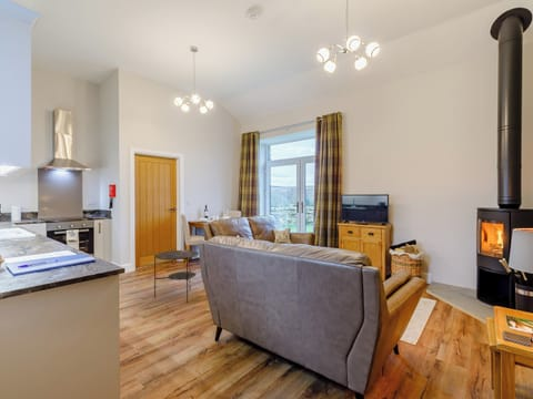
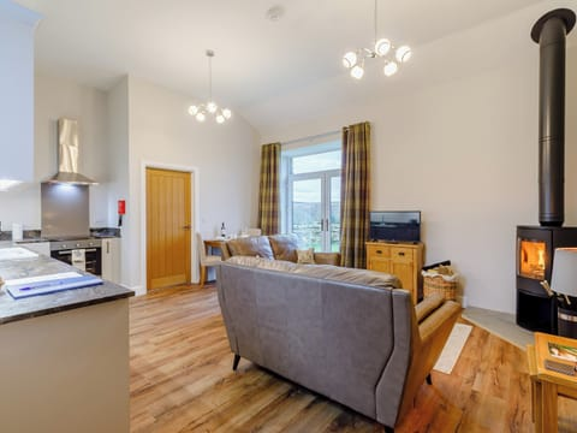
- side table [153,249,200,304]
